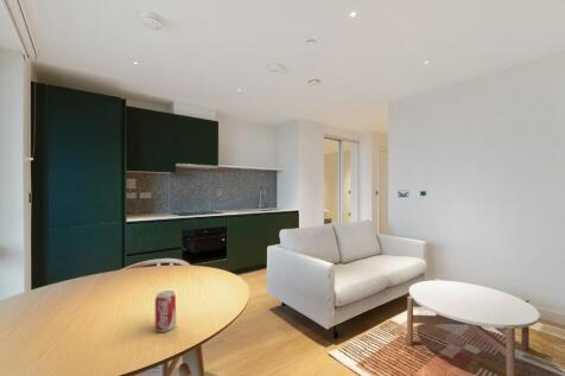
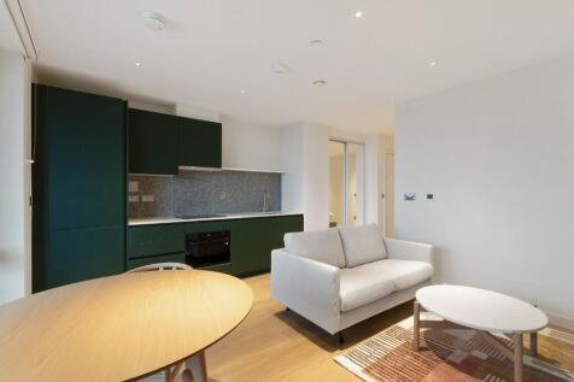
- beverage can [154,289,177,333]
